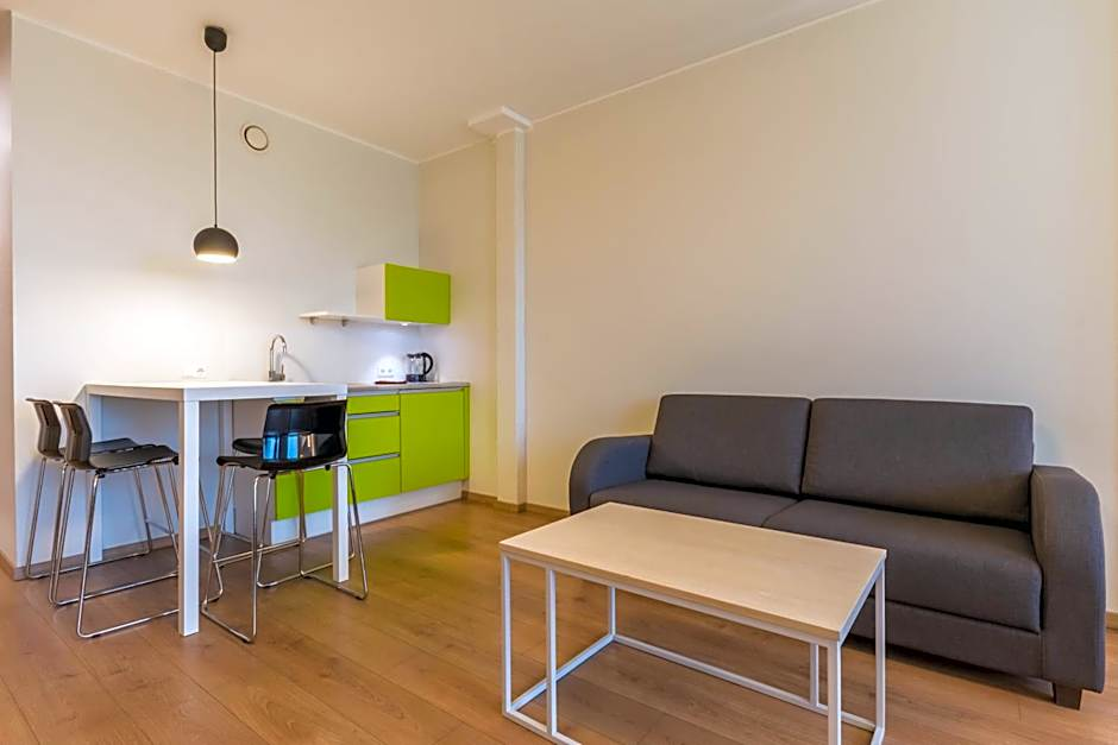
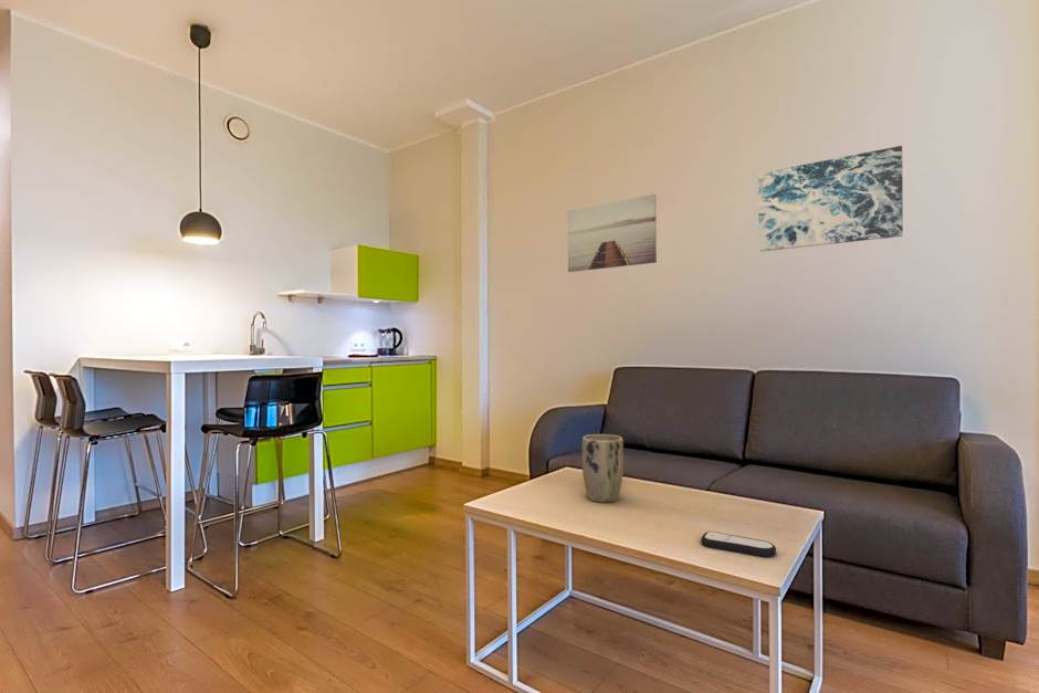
+ wall art [566,193,658,273]
+ plant pot [581,433,625,504]
+ remote control [700,531,777,558]
+ wall art [757,145,904,252]
